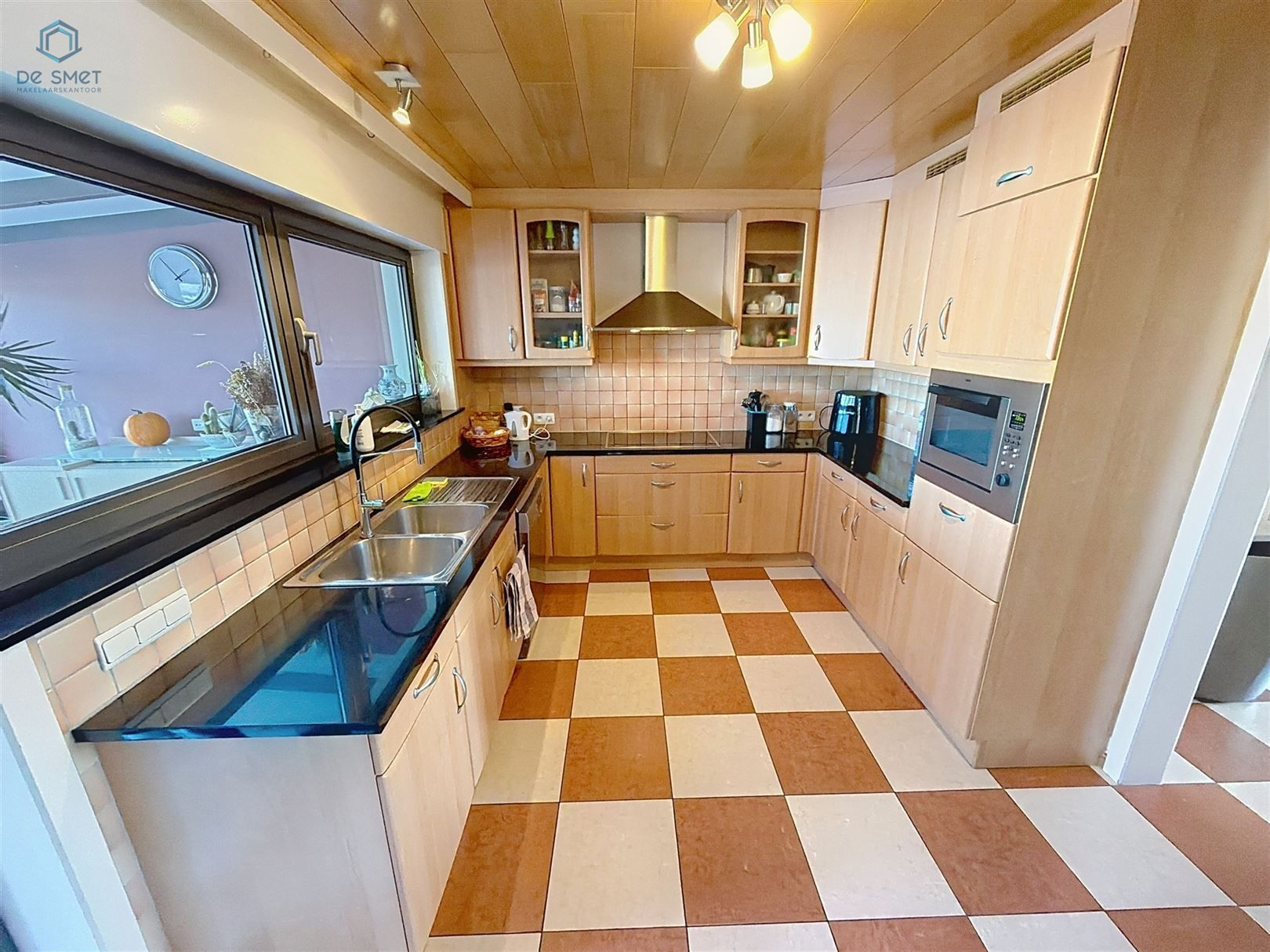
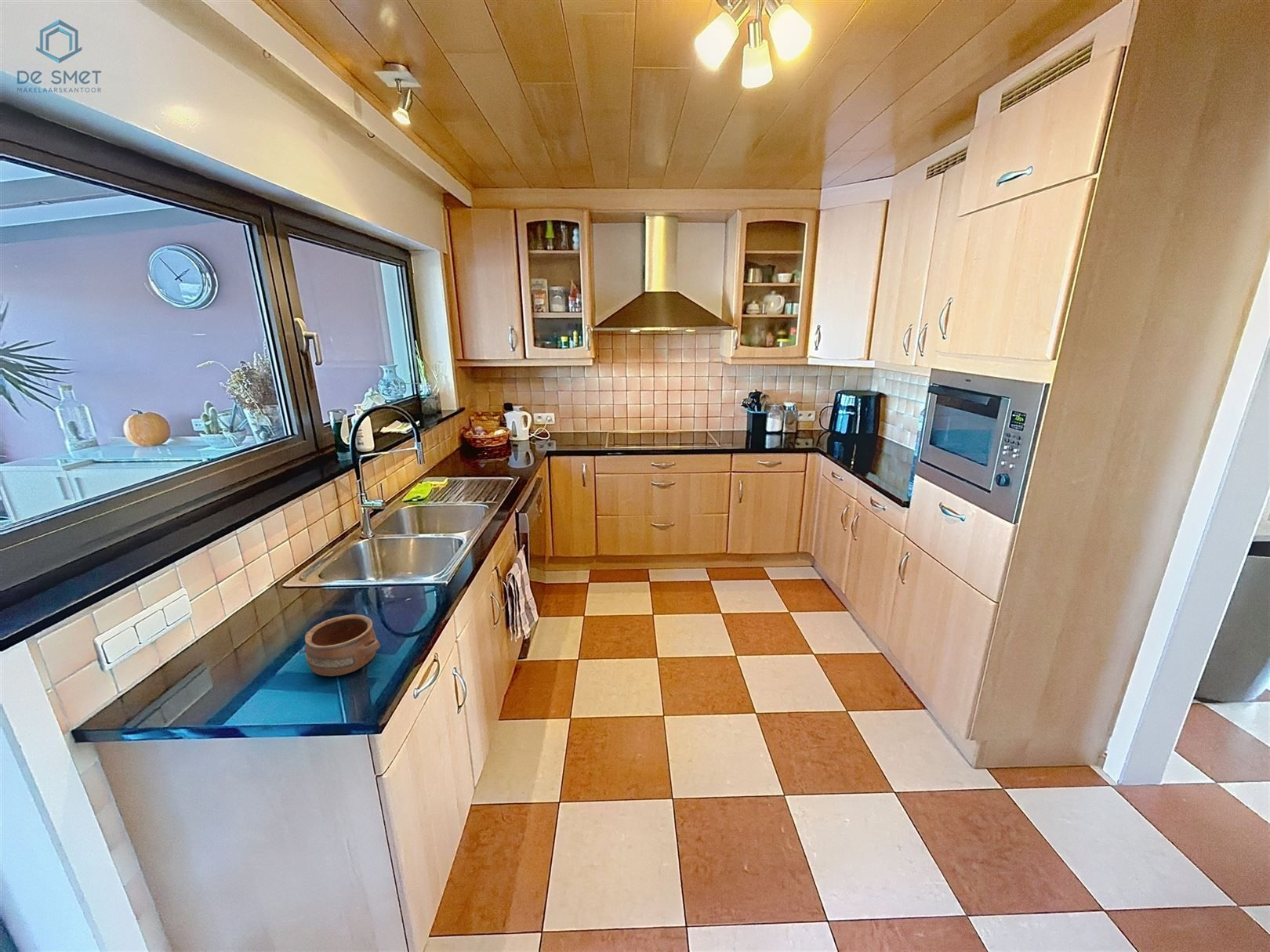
+ pottery [304,614,381,677]
